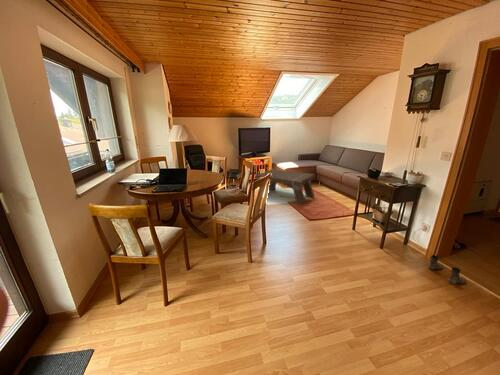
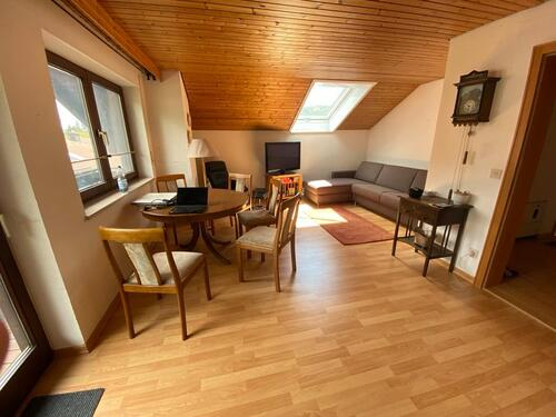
- boots [427,254,467,285]
- coffee table [254,168,316,206]
